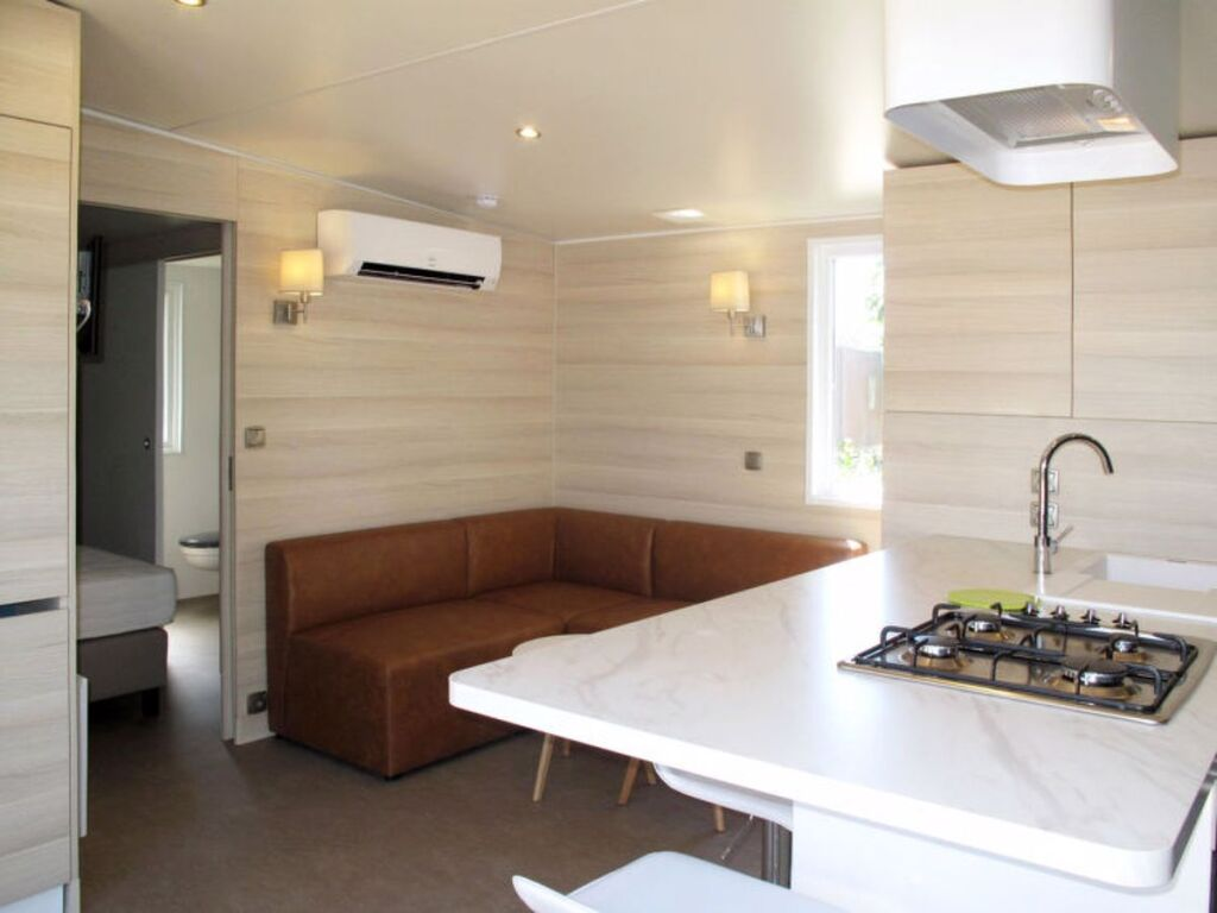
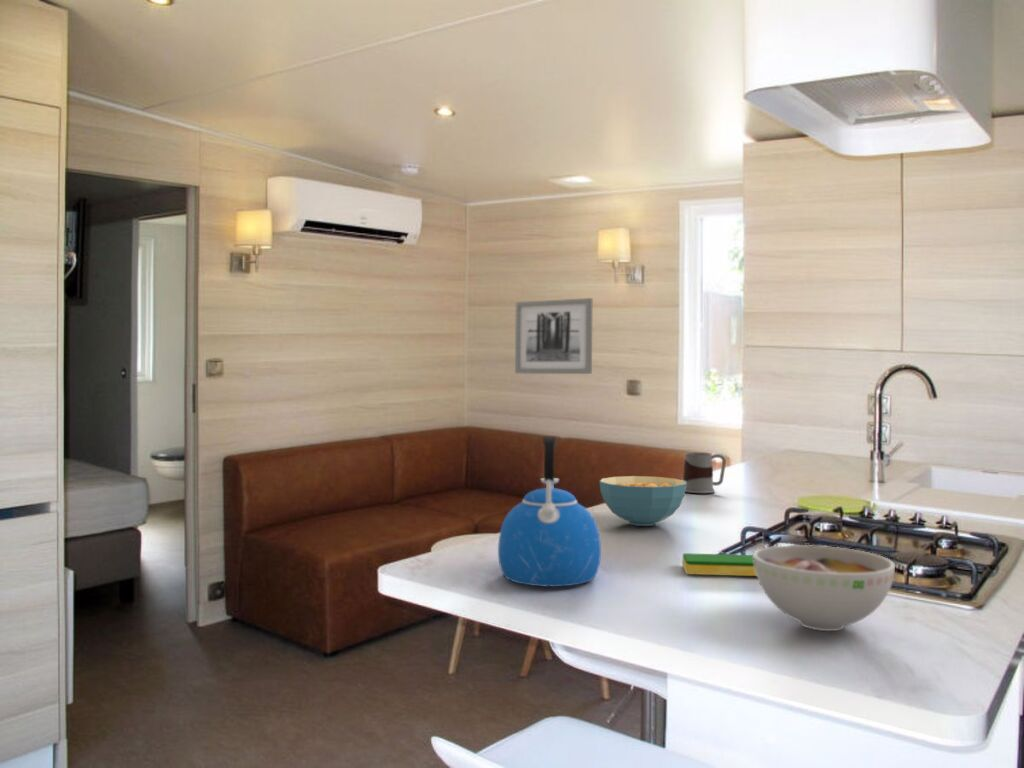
+ cereal bowl [599,475,686,527]
+ kettle [497,436,602,588]
+ mug [682,451,727,494]
+ bowl [752,544,896,632]
+ dish sponge [682,552,757,577]
+ wall art [514,297,593,375]
